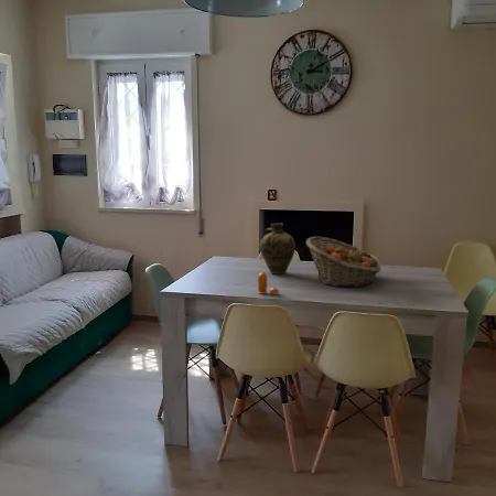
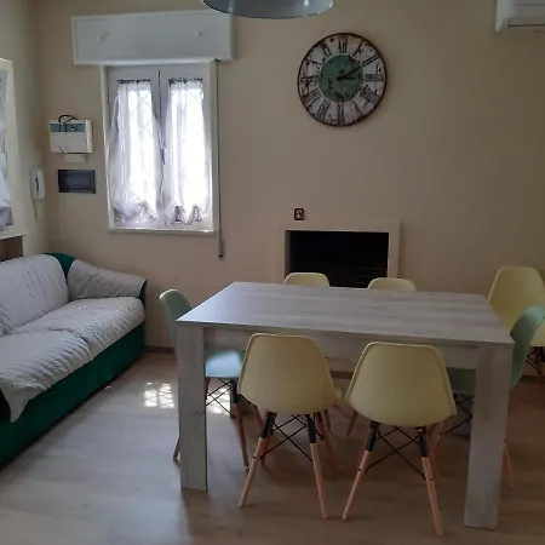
- jug [259,223,296,276]
- fruit basket [305,236,382,288]
- pepper shaker [257,271,280,296]
